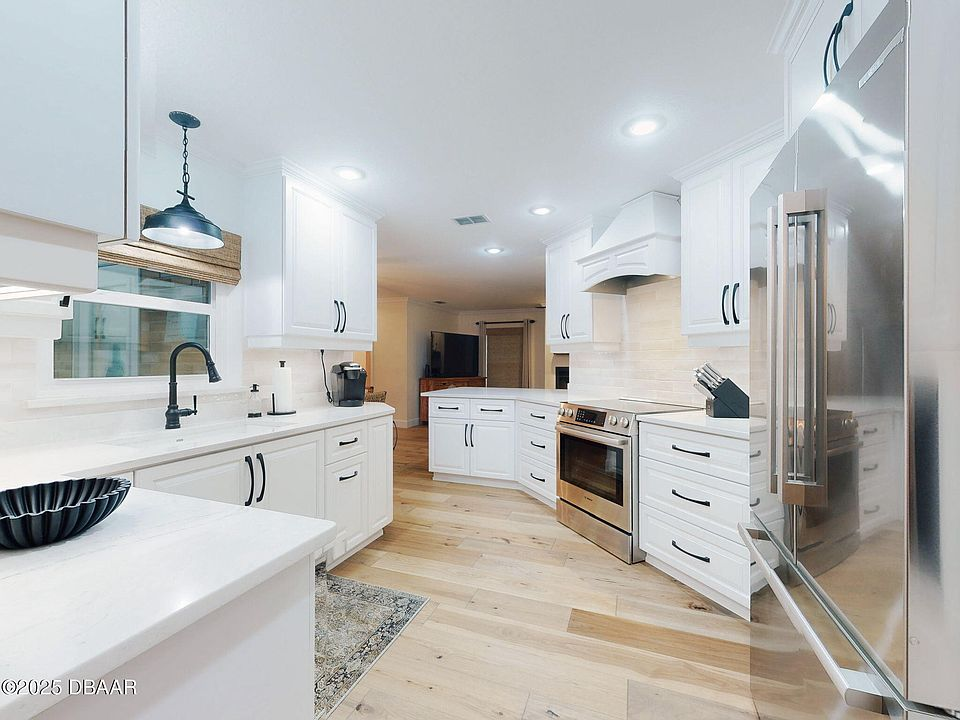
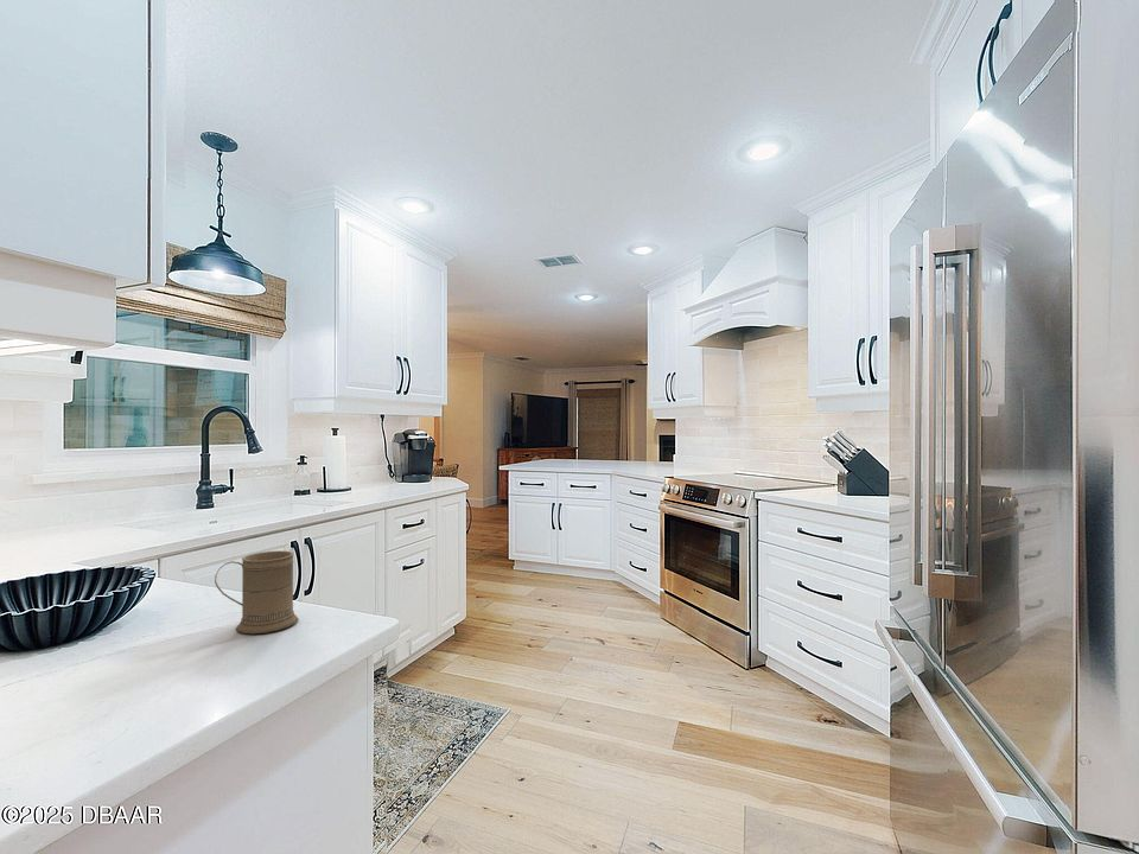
+ mug [214,549,299,635]
